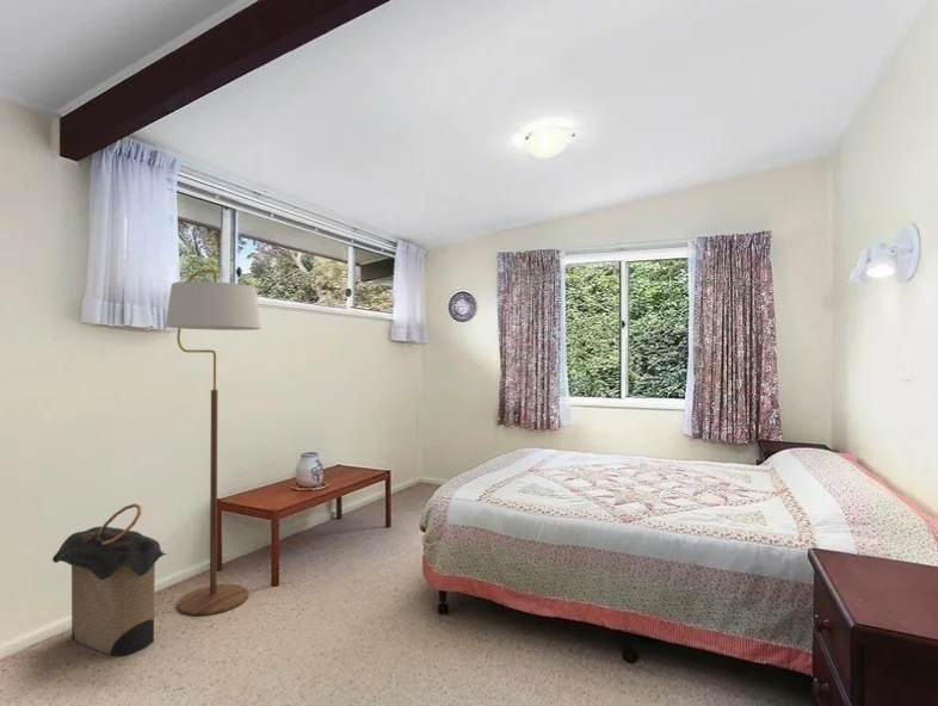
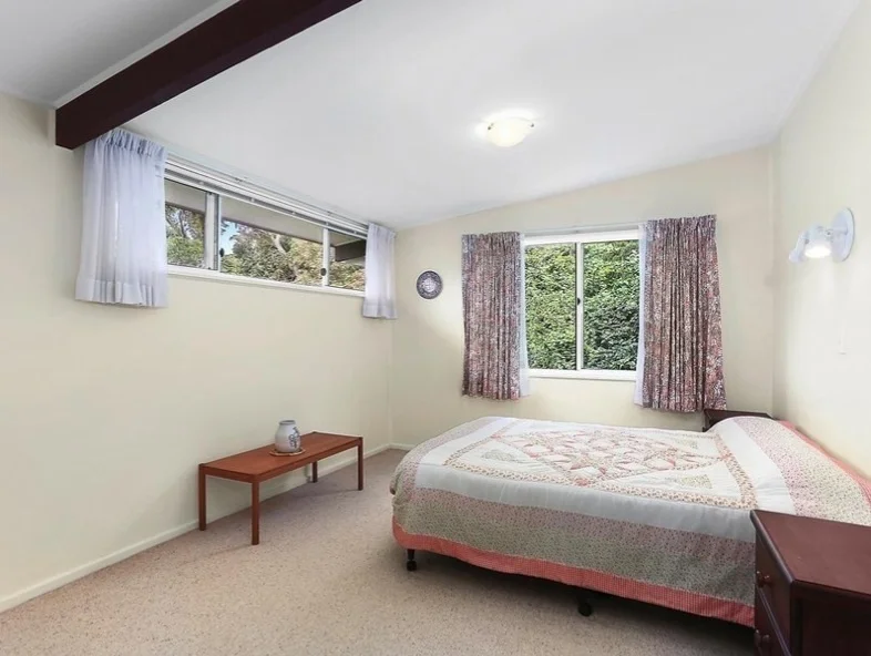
- floor lamp [165,268,263,617]
- laundry hamper [51,502,168,657]
